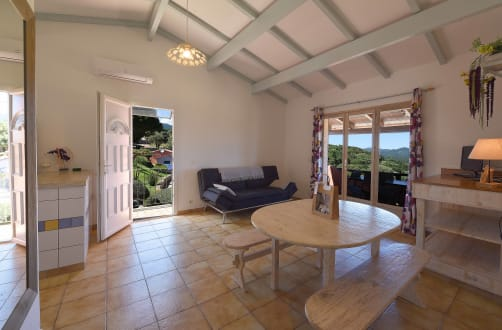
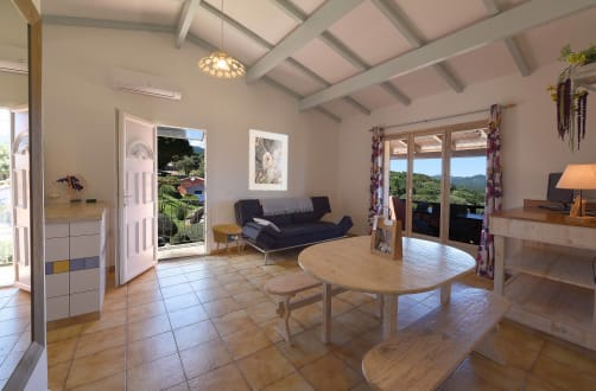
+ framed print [247,128,289,192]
+ side table [210,223,243,259]
